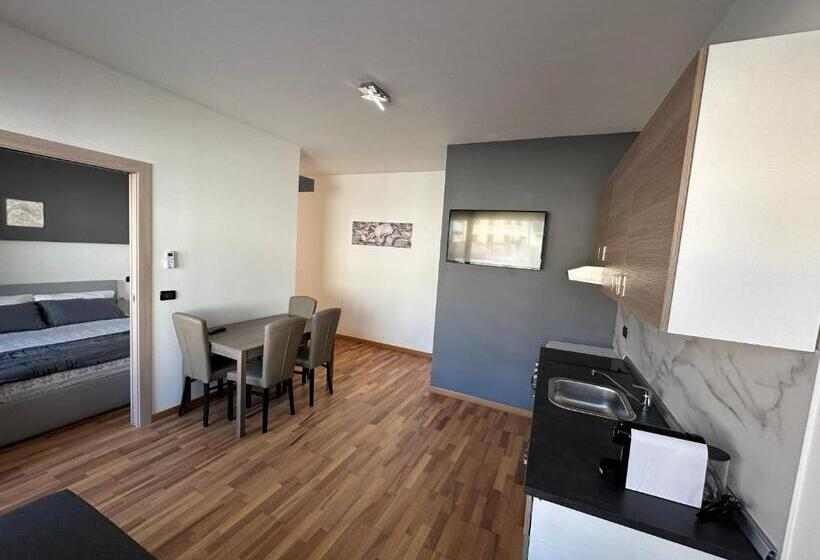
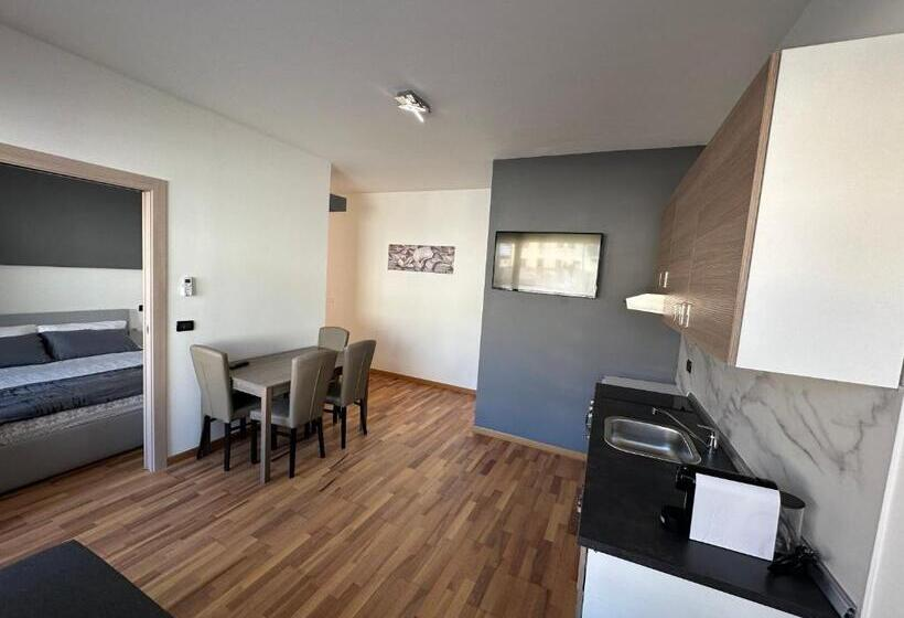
- wall art [2,196,46,229]
